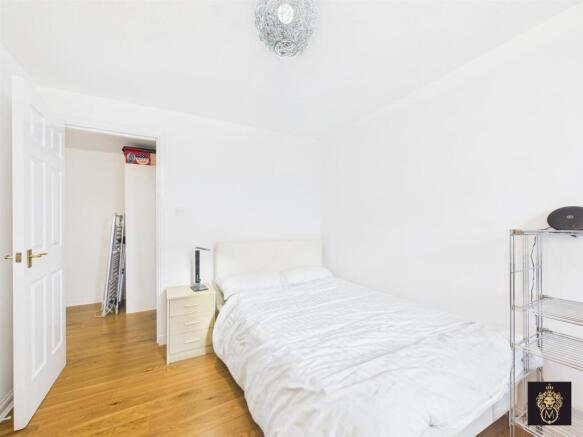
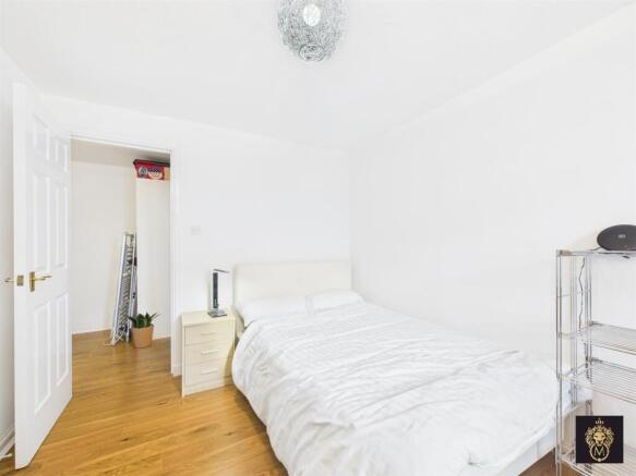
+ potted plant [124,310,163,350]
